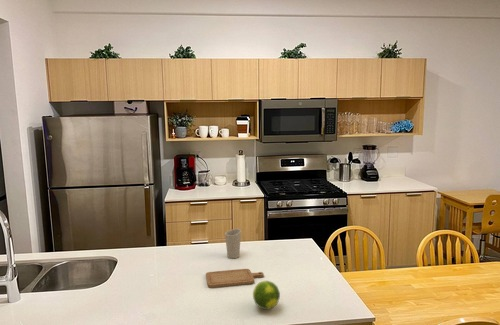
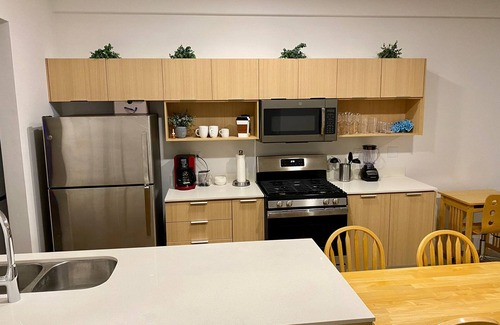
- chopping board [205,268,265,288]
- fruit [252,280,281,310]
- cup [224,228,242,259]
